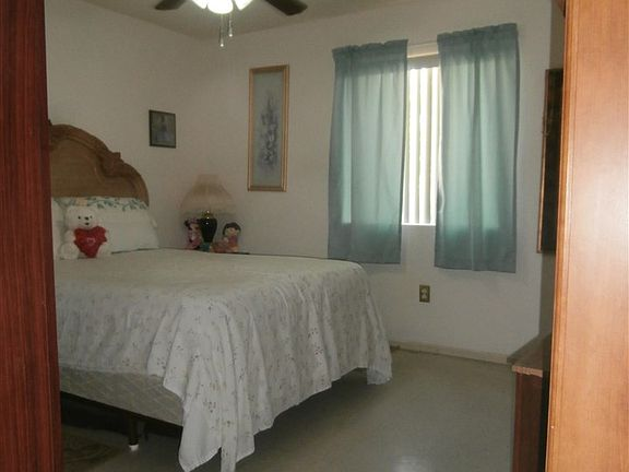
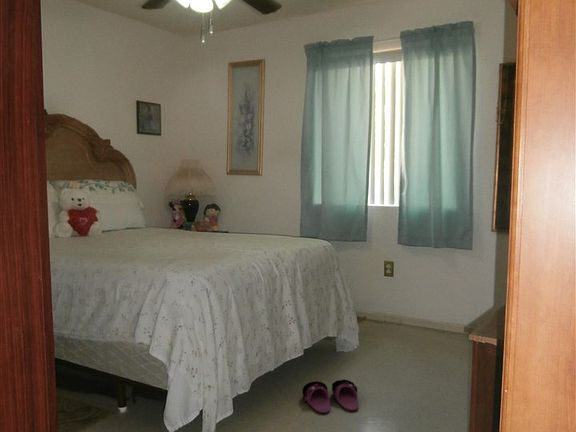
+ slippers [301,378,360,414]
